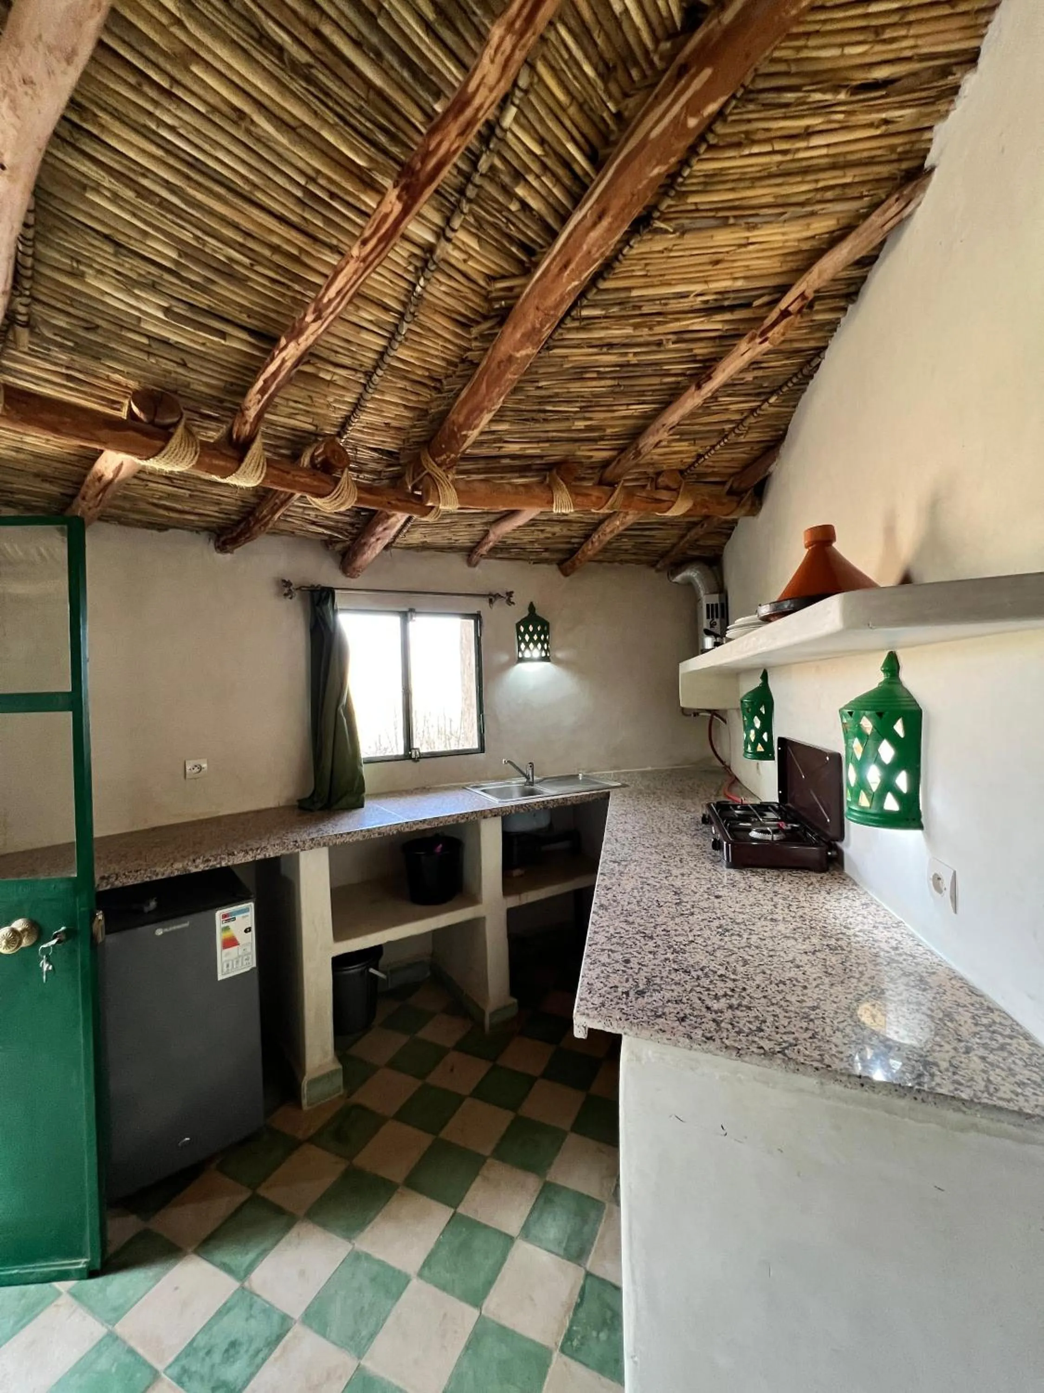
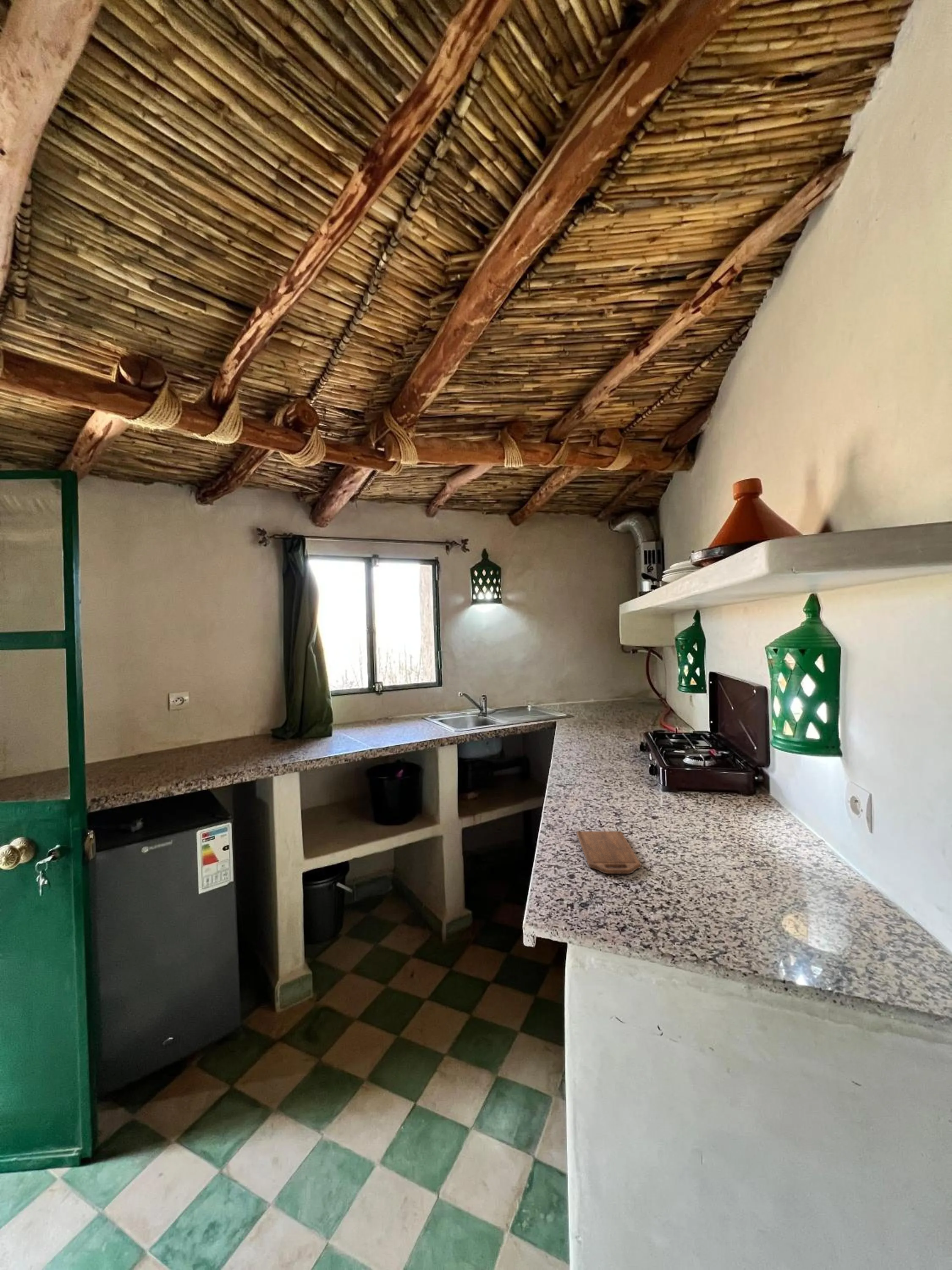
+ cutting board [576,831,641,874]
